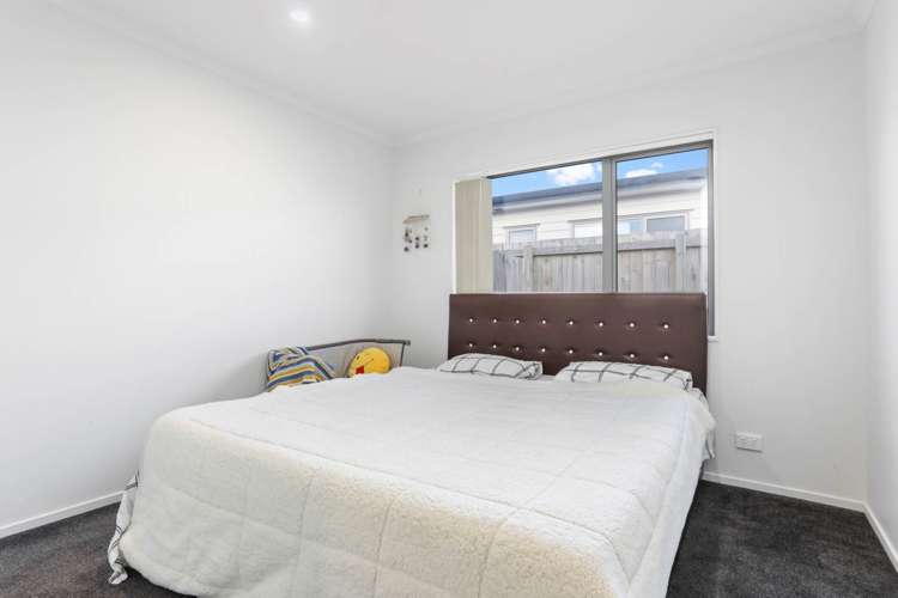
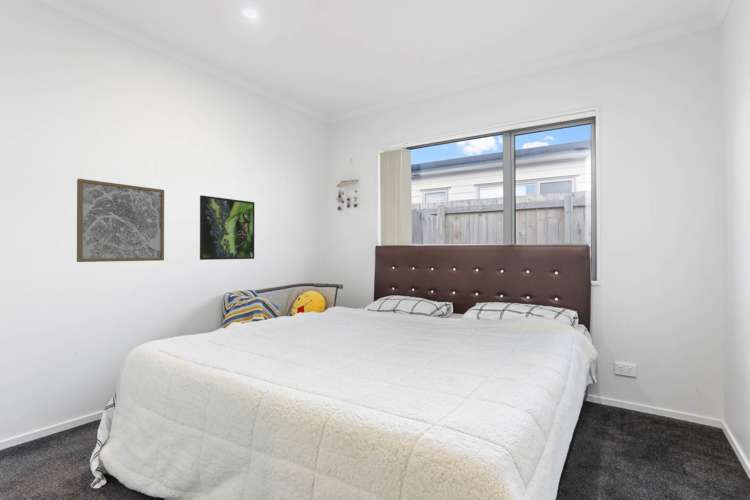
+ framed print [199,194,255,261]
+ wall art [76,178,165,263]
